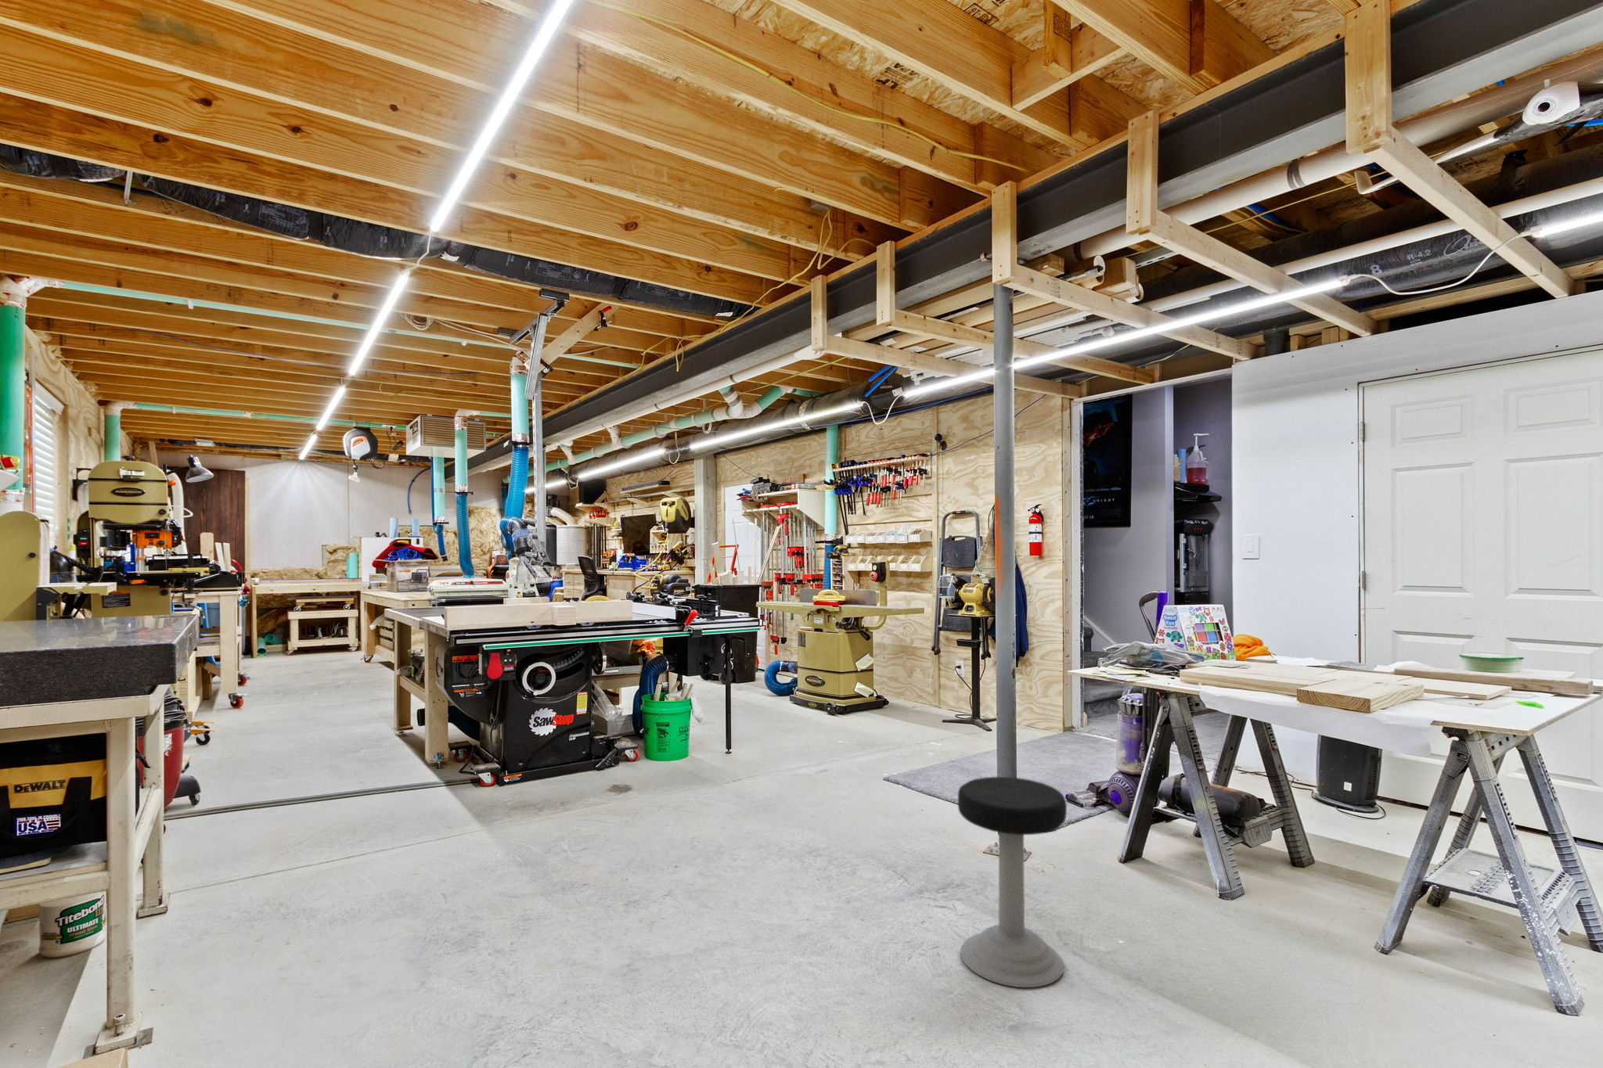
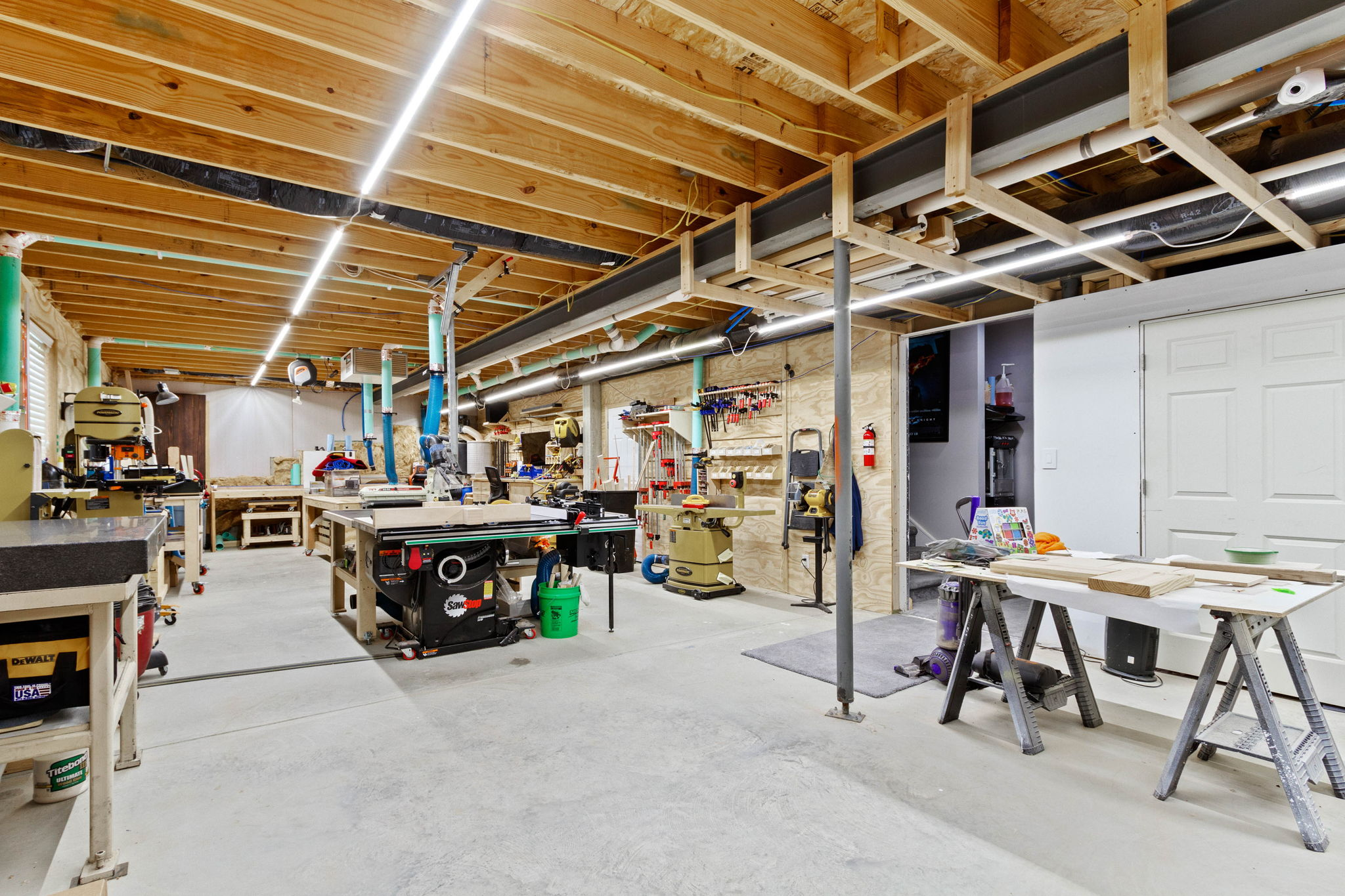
- stool [957,776,1068,988]
